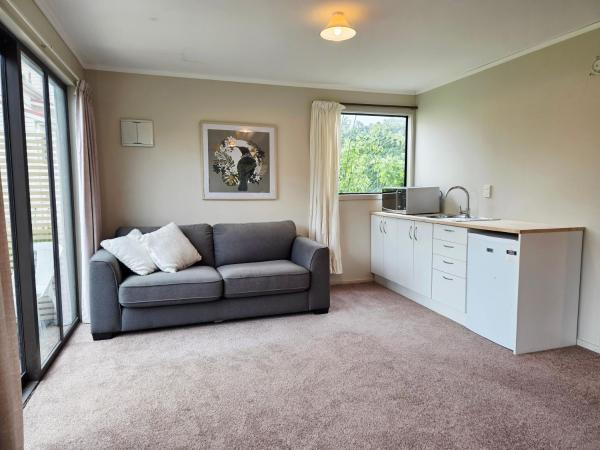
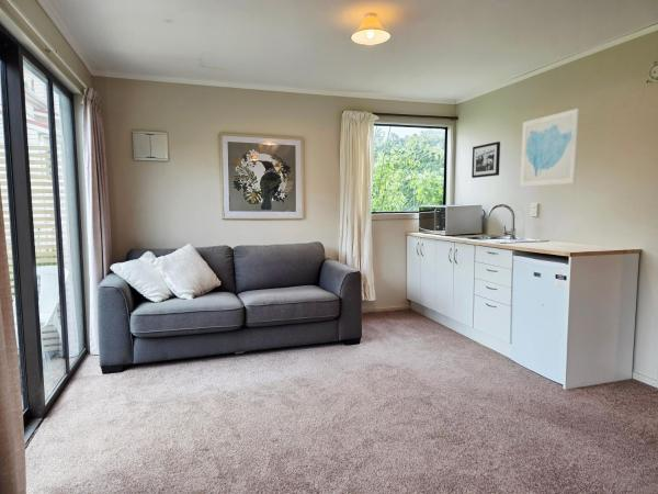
+ picture frame [470,141,501,179]
+ wall art [519,108,580,188]
